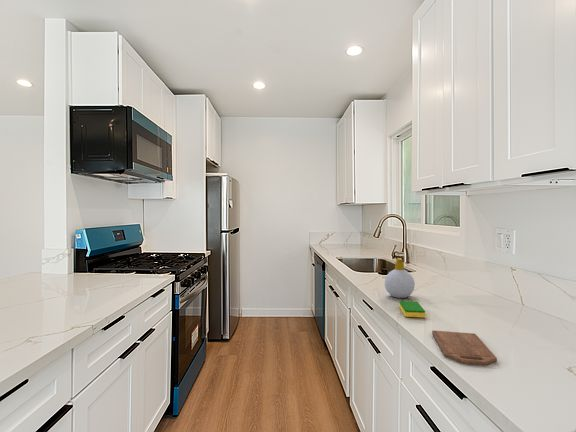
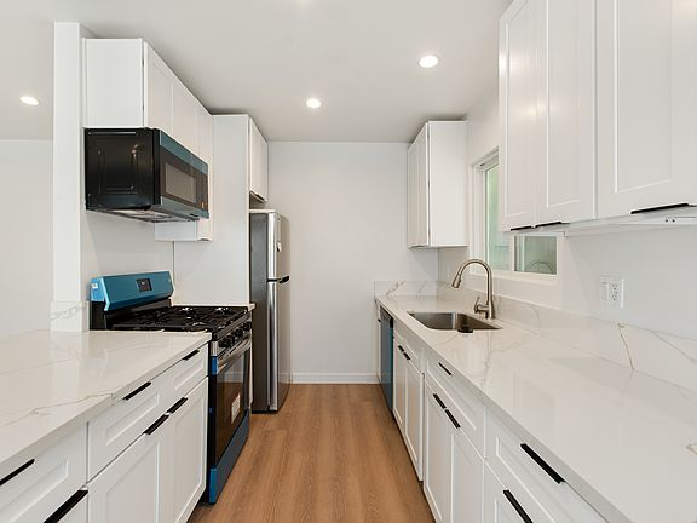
- dish sponge [398,300,426,319]
- cutting board [431,329,498,366]
- soap bottle [384,258,416,299]
